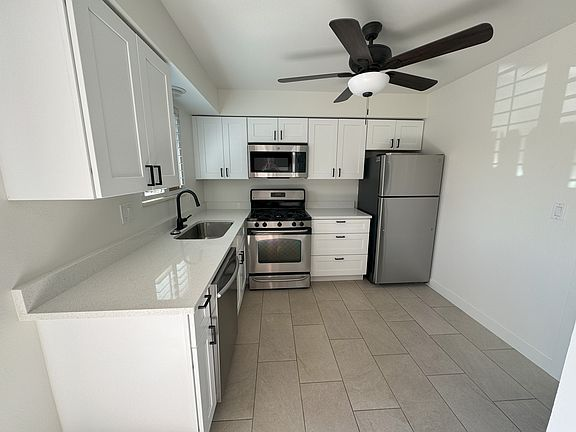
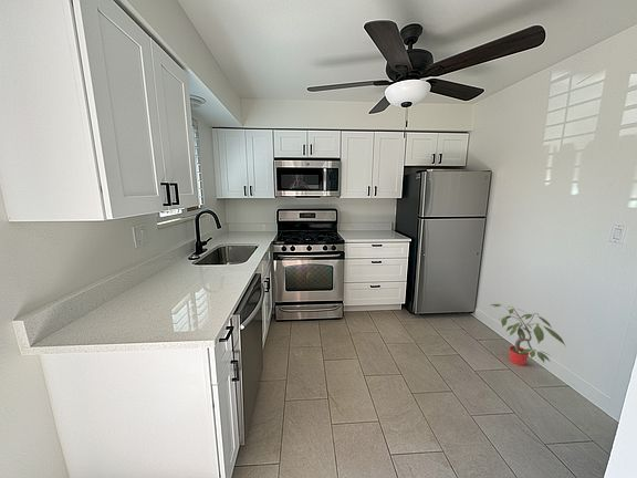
+ potted plant [490,303,567,366]
